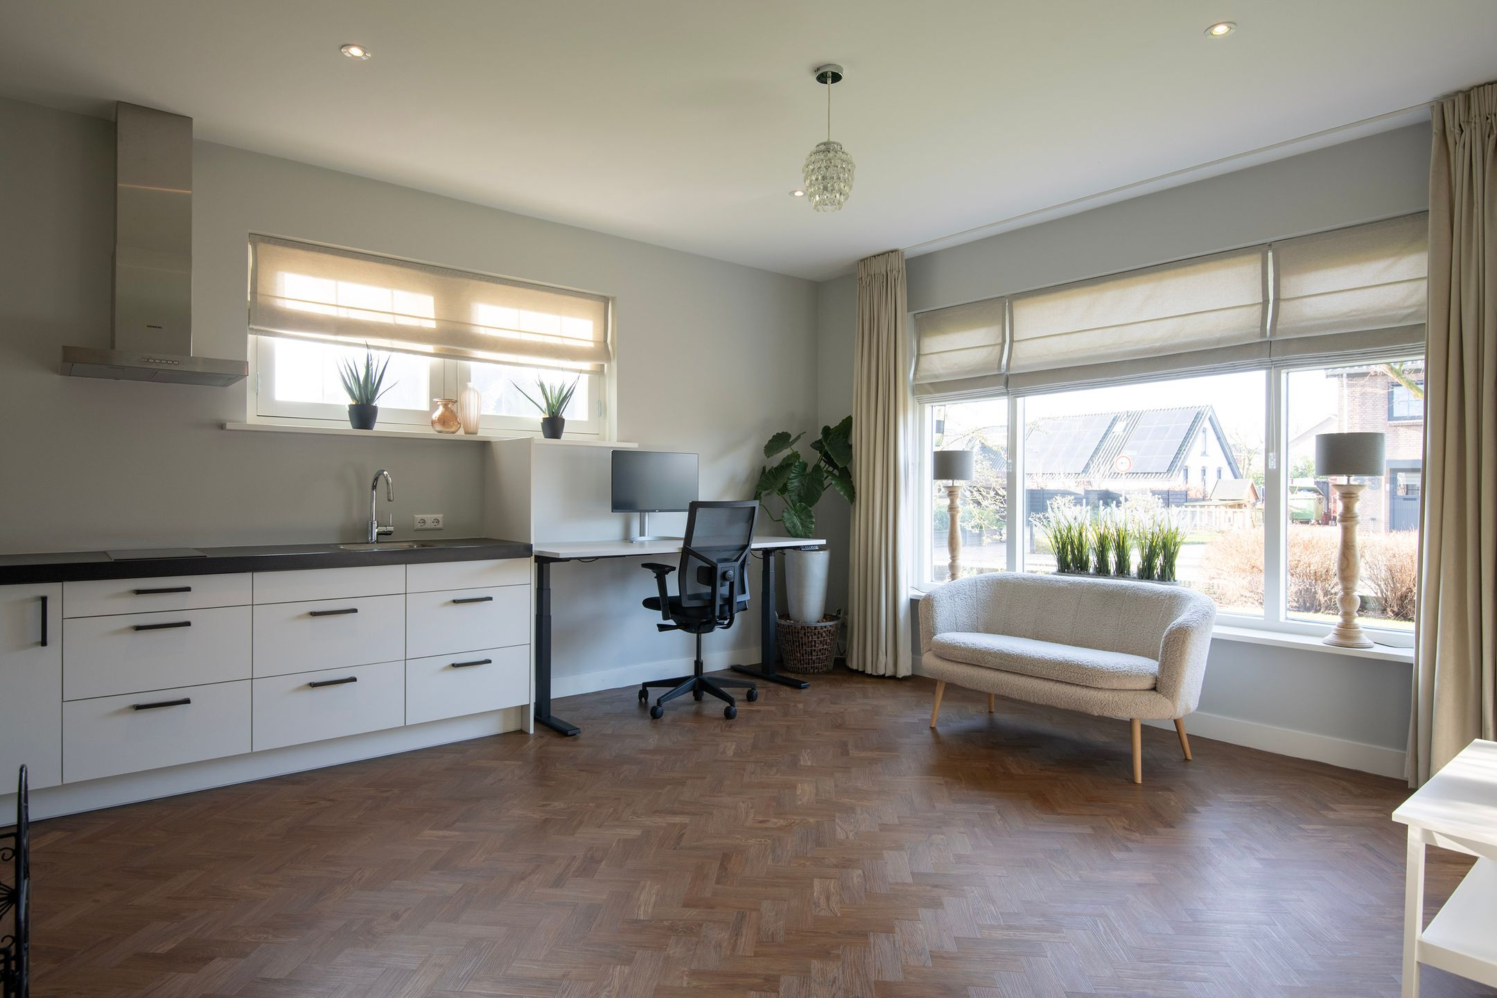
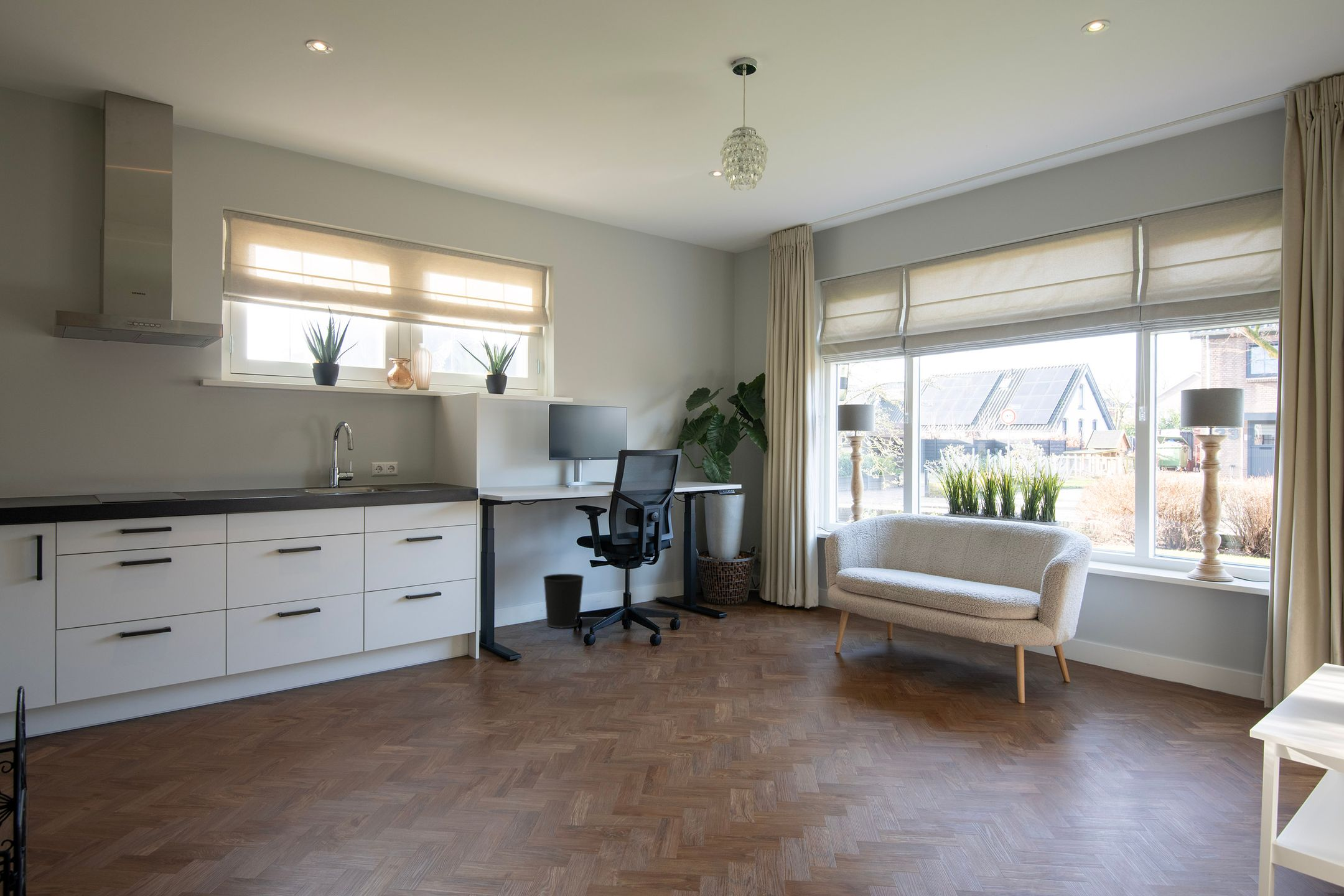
+ wastebasket [543,573,585,628]
